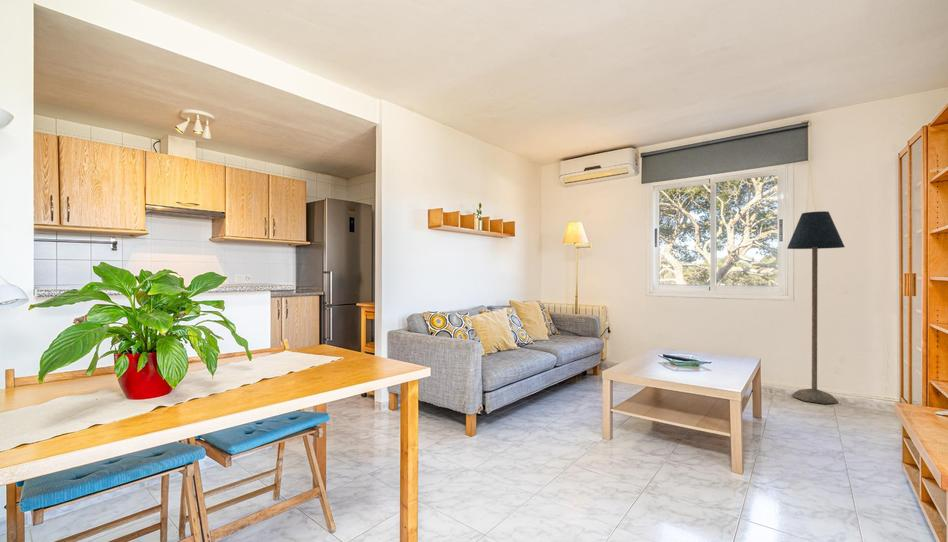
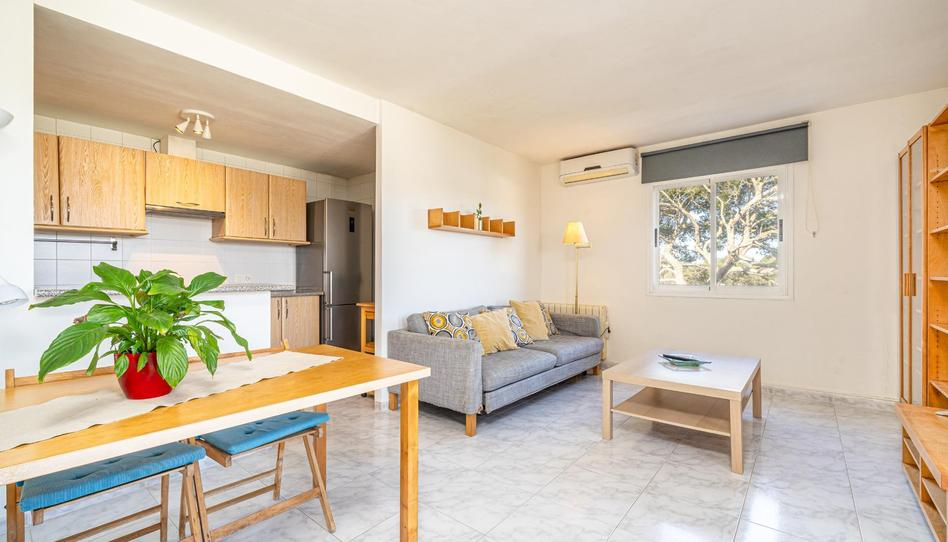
- floor lamp [786,210,846,405]
